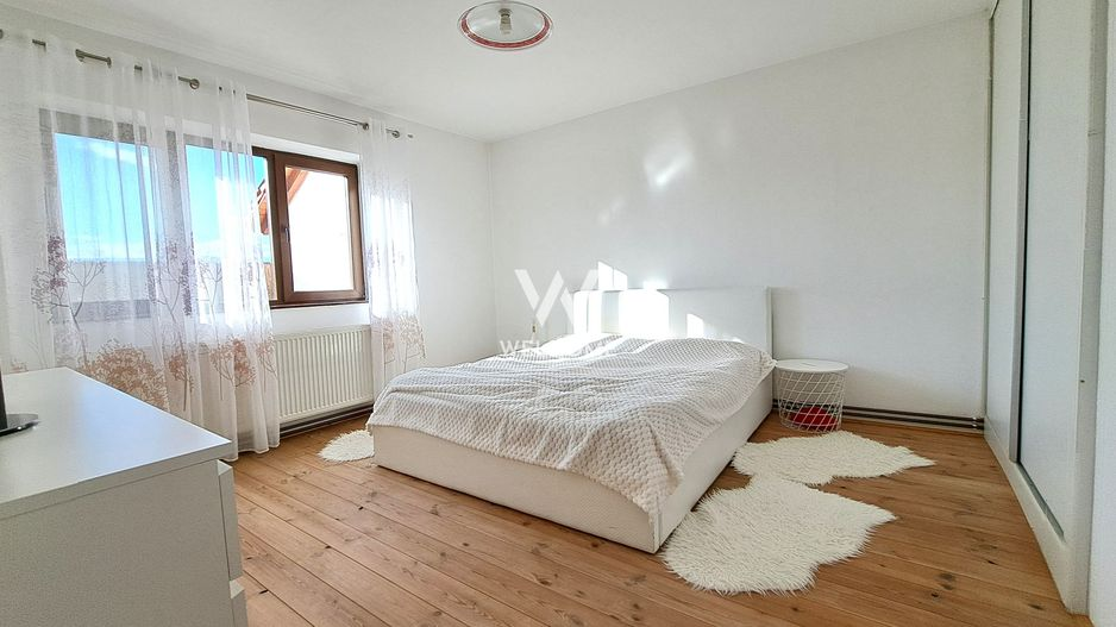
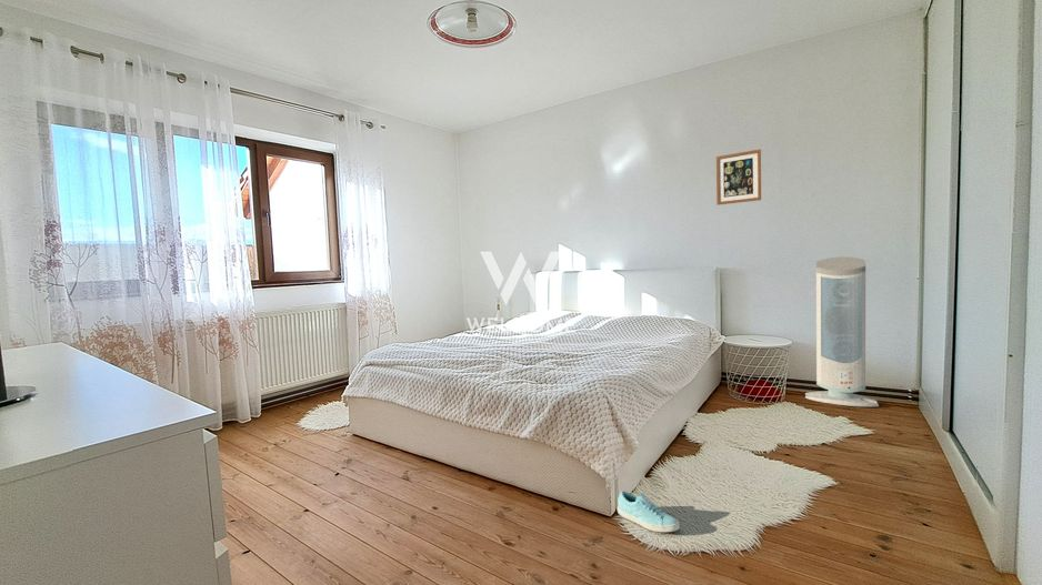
+ wall art [715,148,762,205]
+ air purifier [804,256,880,407]
+ sneaker [617,490,681,533]
